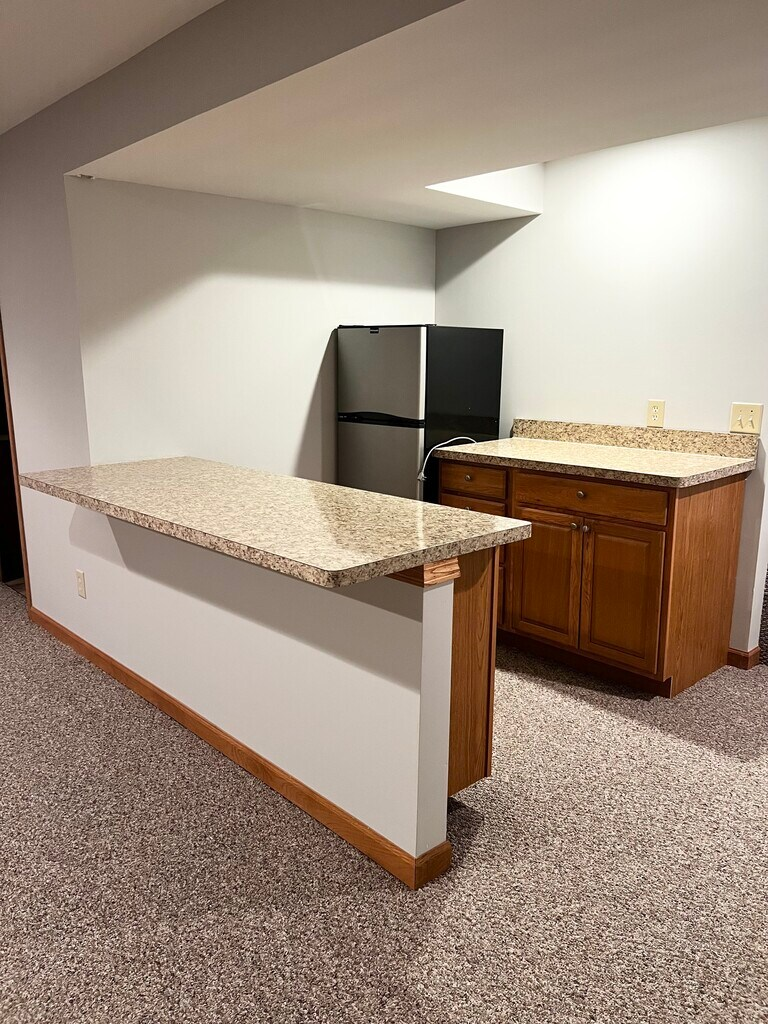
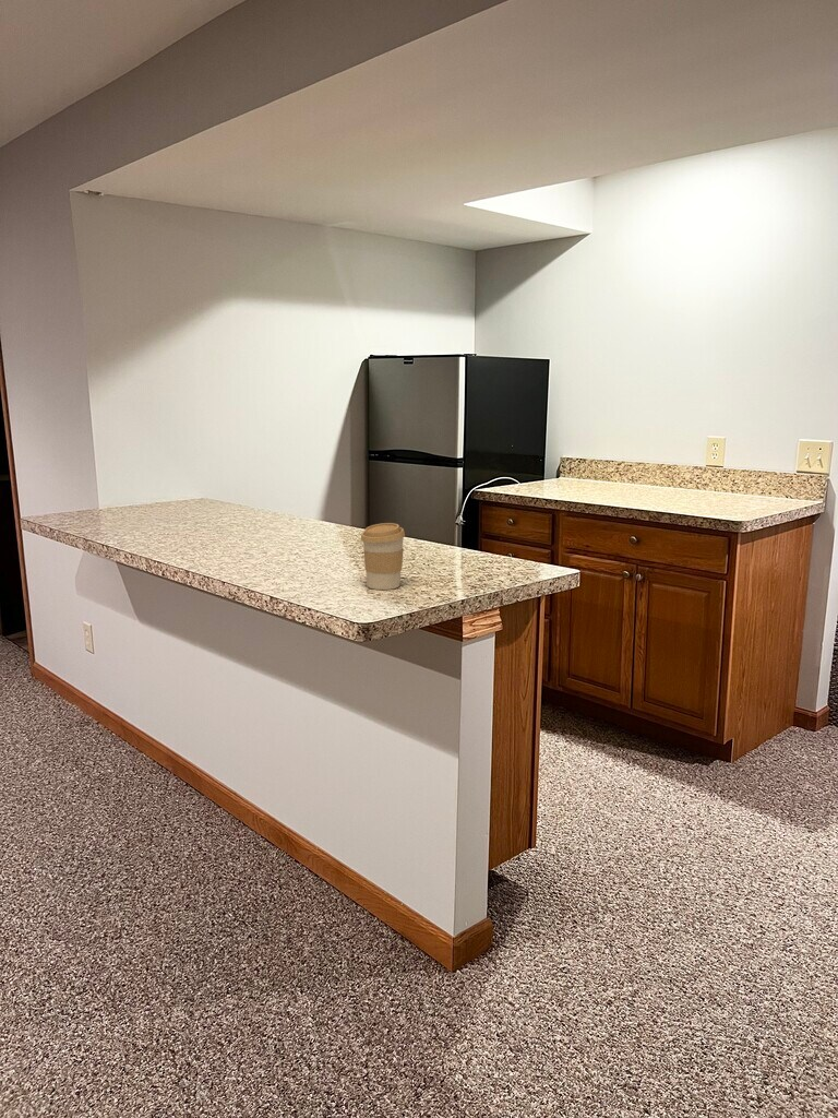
+ coffee cup [360,522,406,591]
